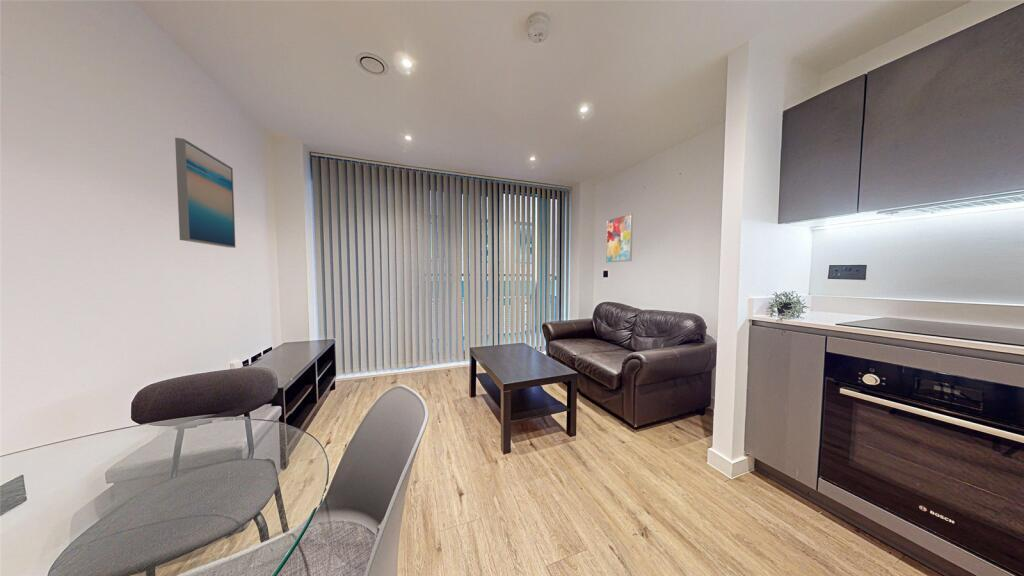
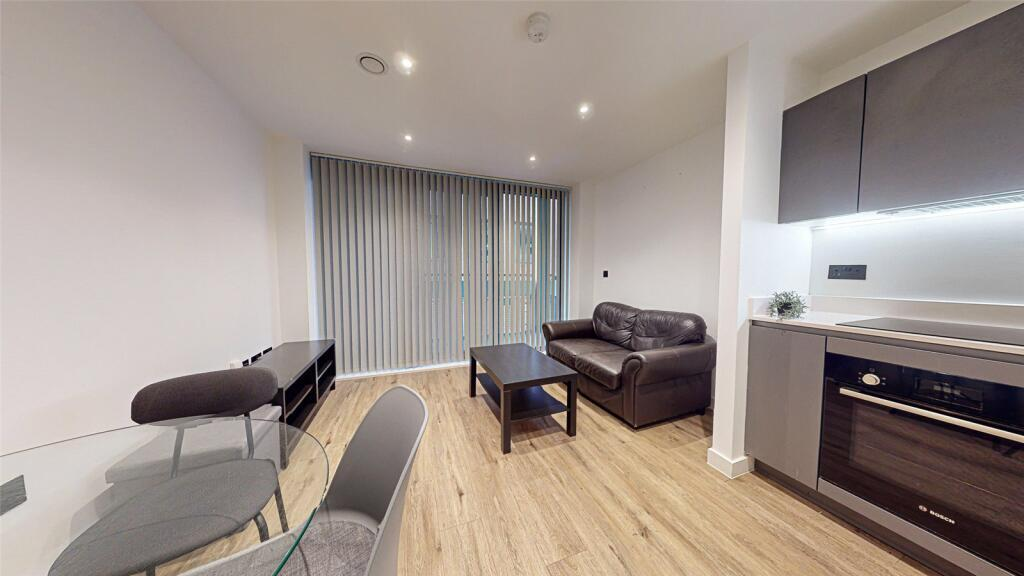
- wall art [605,212,634,263]
- wall art [174,137,237,249]
